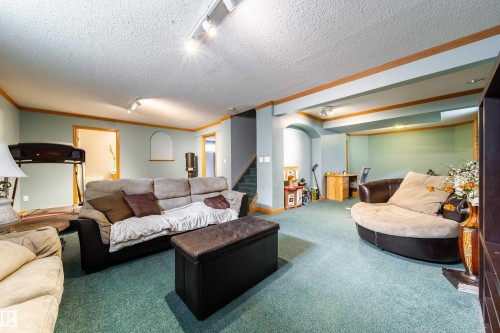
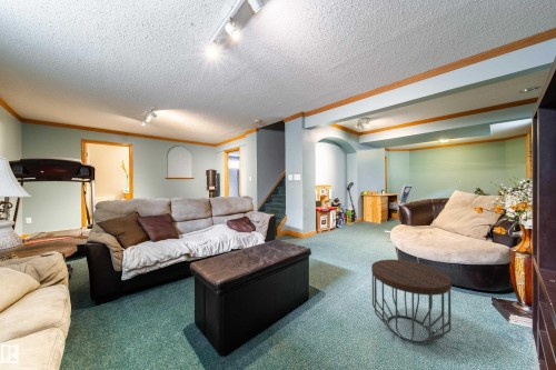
+ side table [370,259,453,344]
